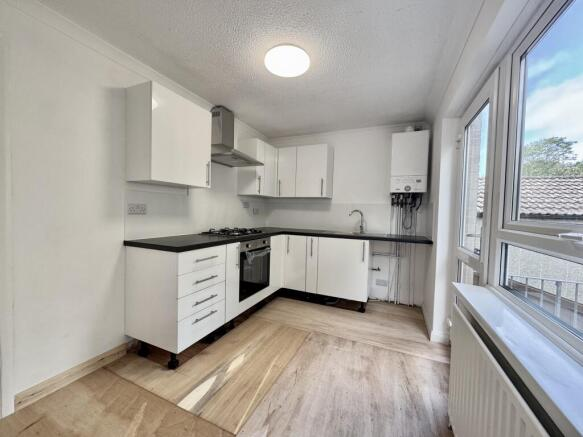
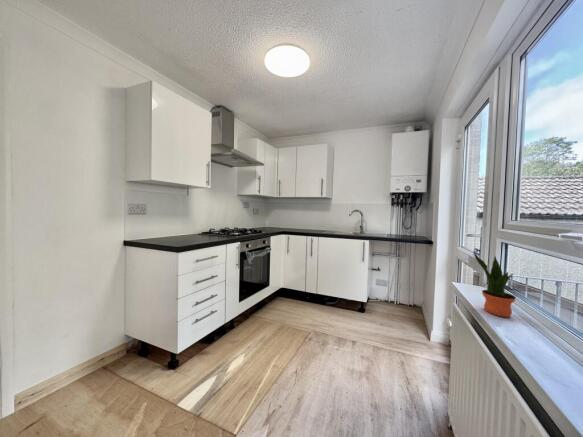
+ potted plant [472,250,517,318]
